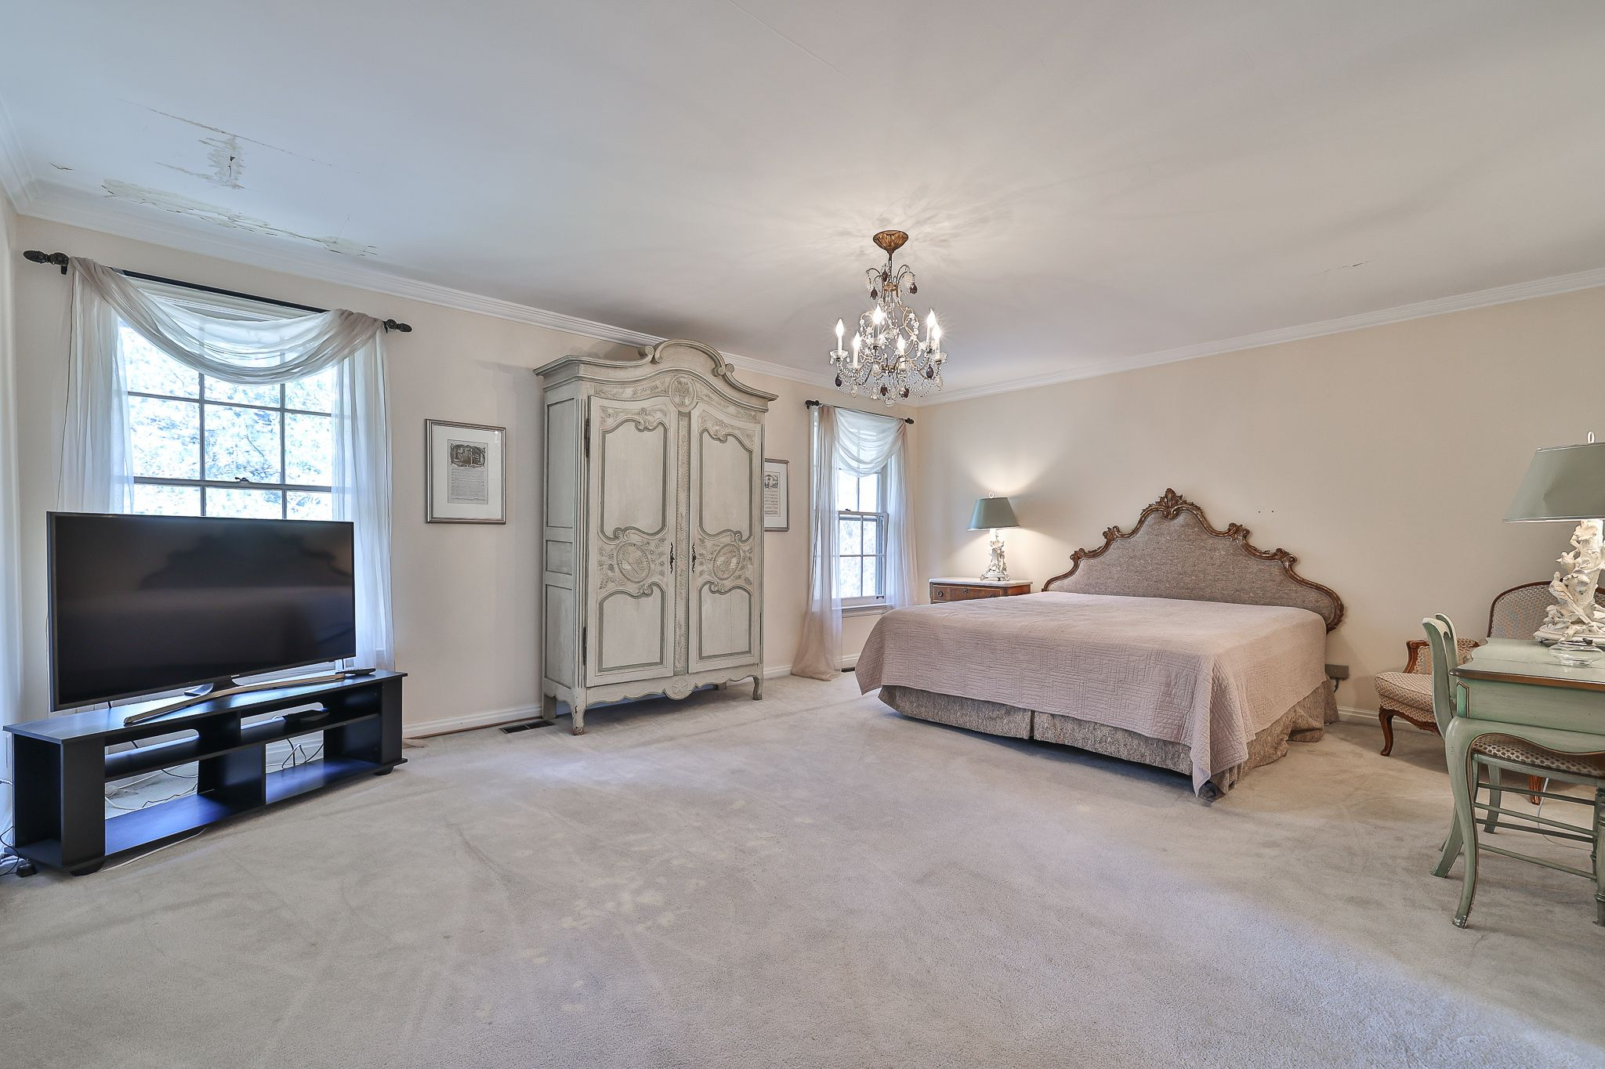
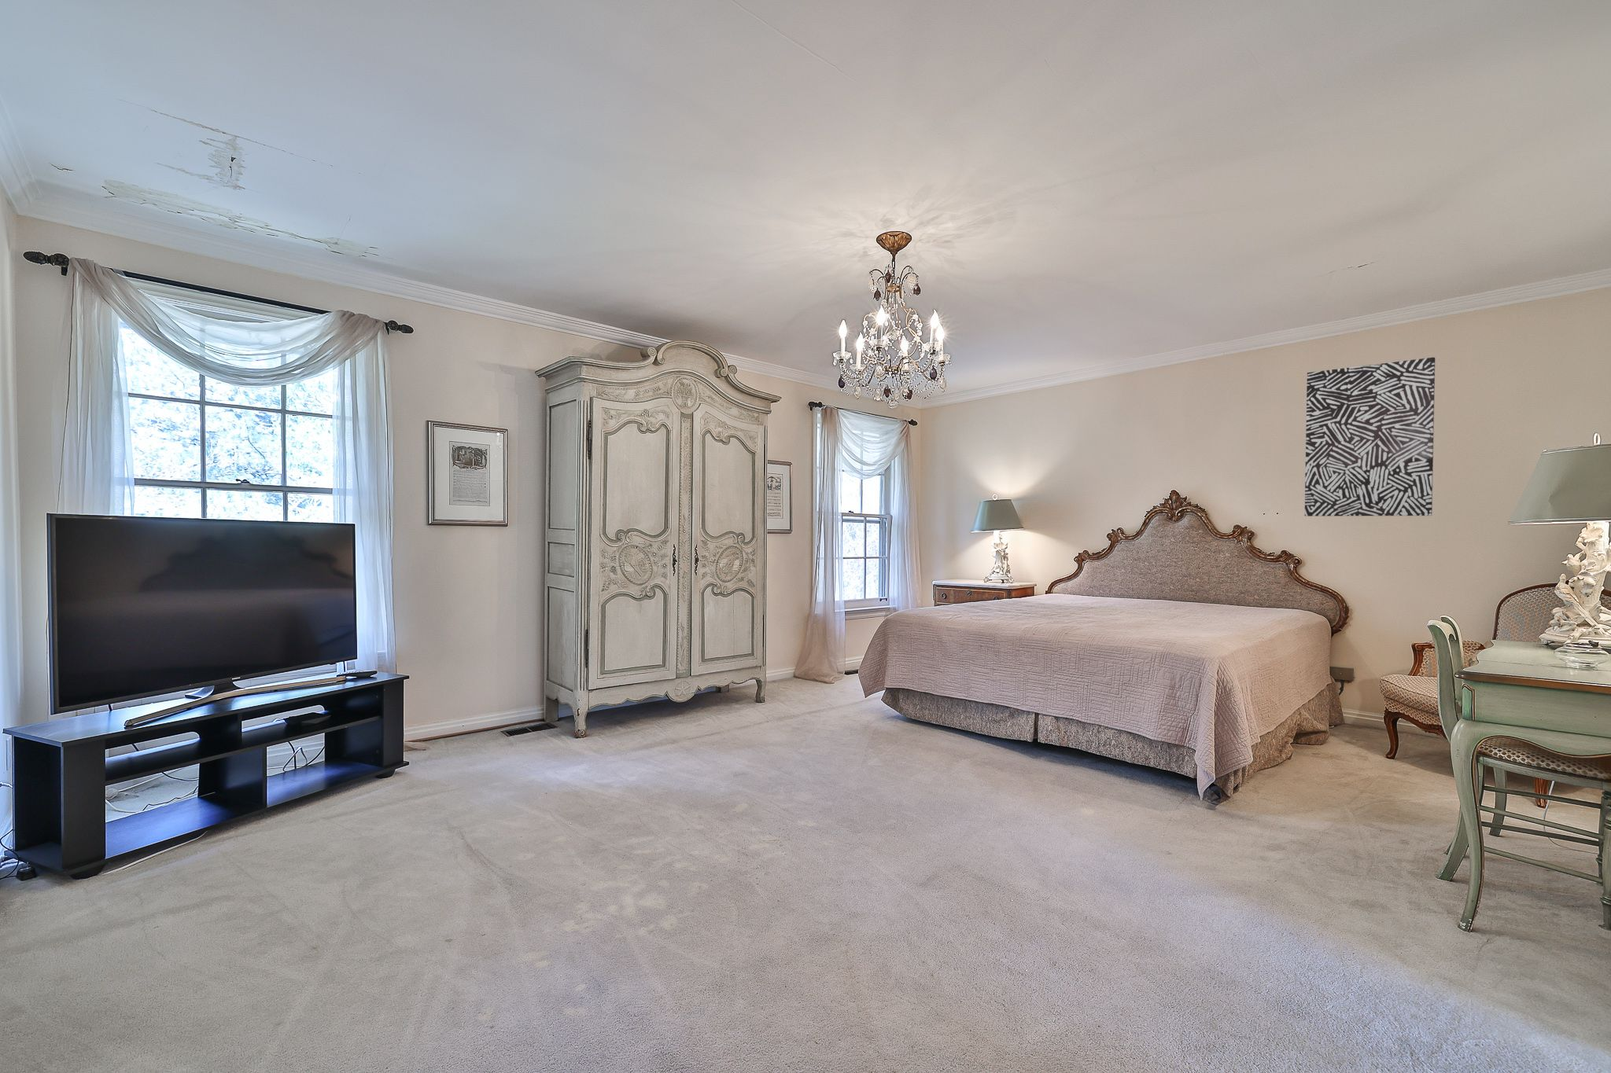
+ wall art [1304,357,1436,517]
